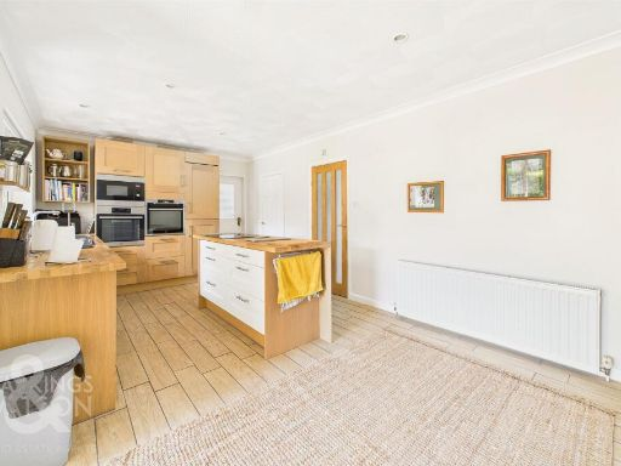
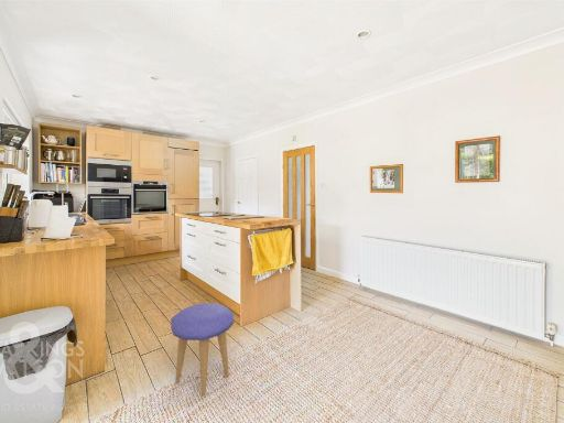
+ stool [170,302,235,397]
